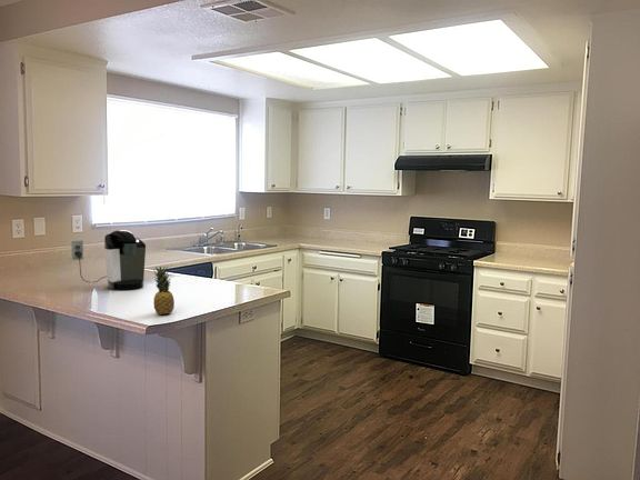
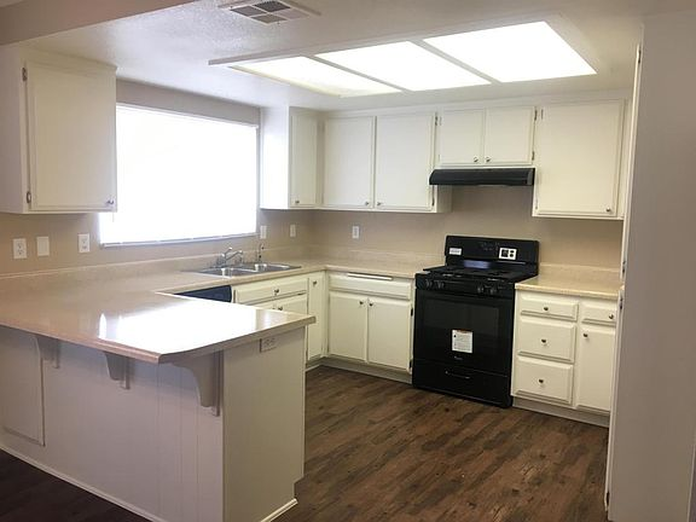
- coffee maker [70,229,147,291]
- fruit [152,266,176,316]
